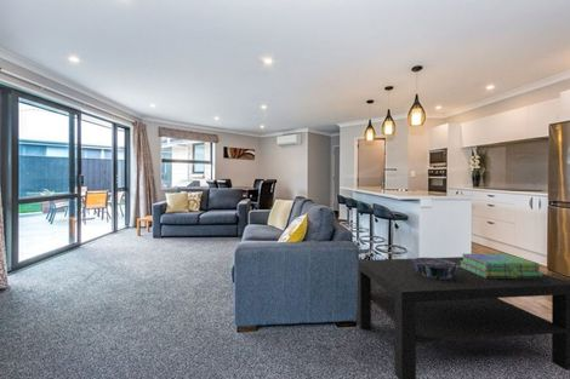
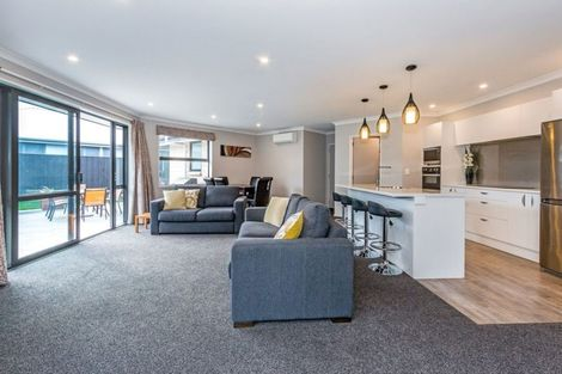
- coffee table [355,255,570,379]
- stack of books [461,252,543,278]
- decorative bowl [412,257,460,280]
